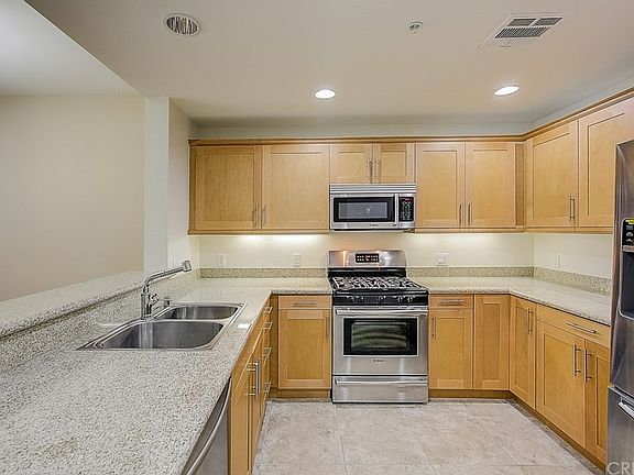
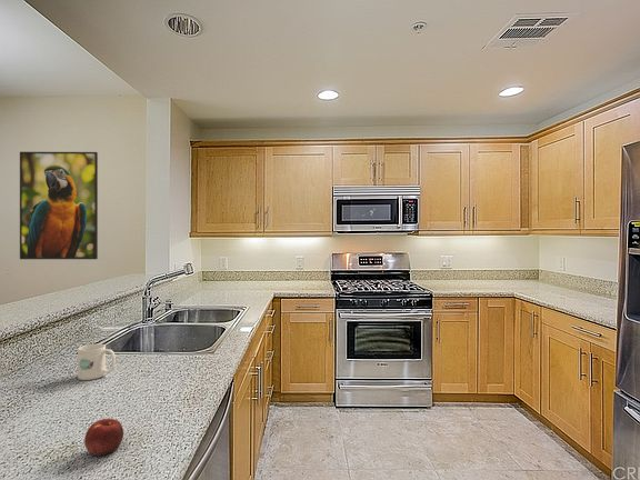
+ mug [77,343,117,381]
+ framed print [19,151,99,260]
+ apple [83,418,124,457]
